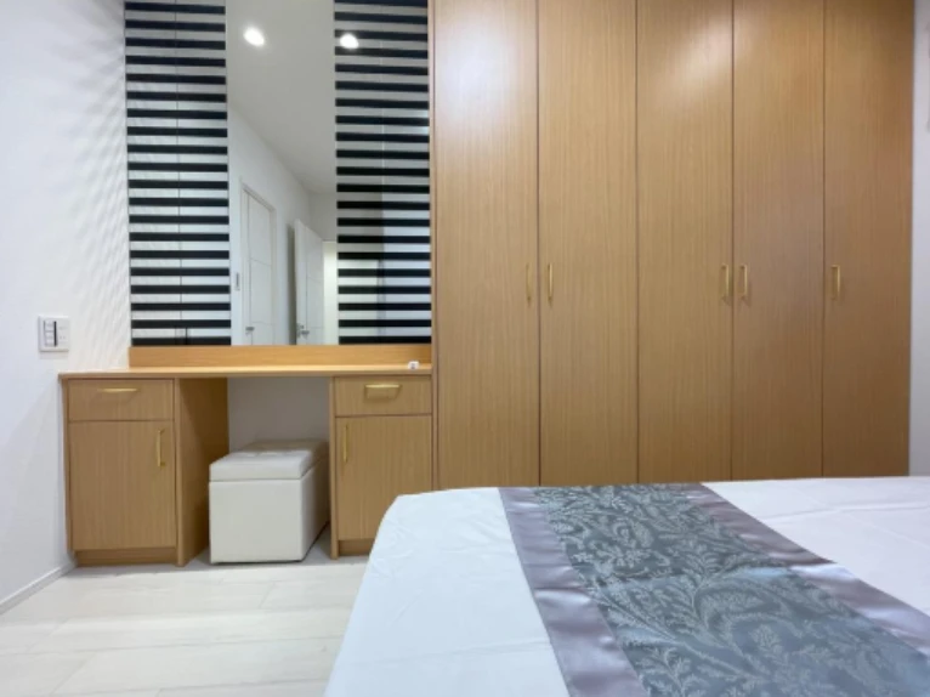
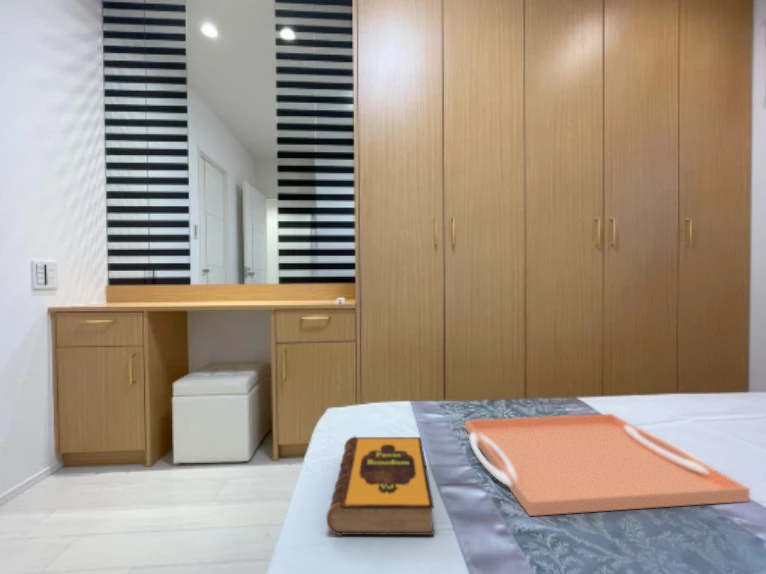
+ serving tray [464,413,751,517]
+ hardback book [325,435,435,537]
